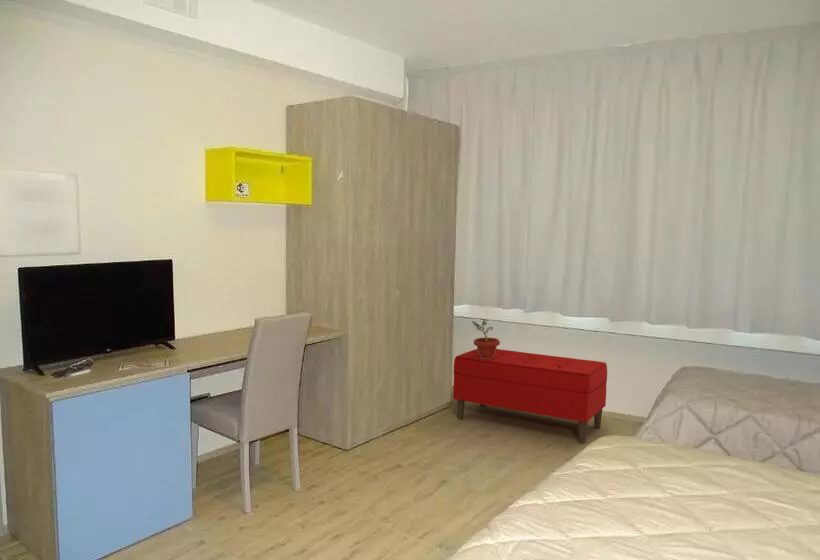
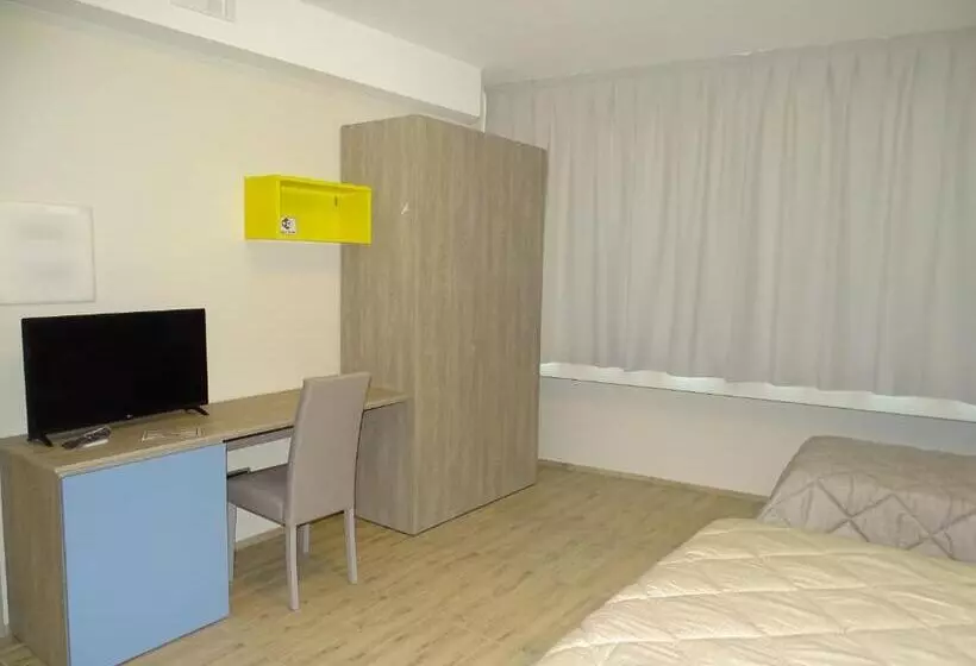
- bench [452,348,608,444]
- potted plant [470,317,501,359]
